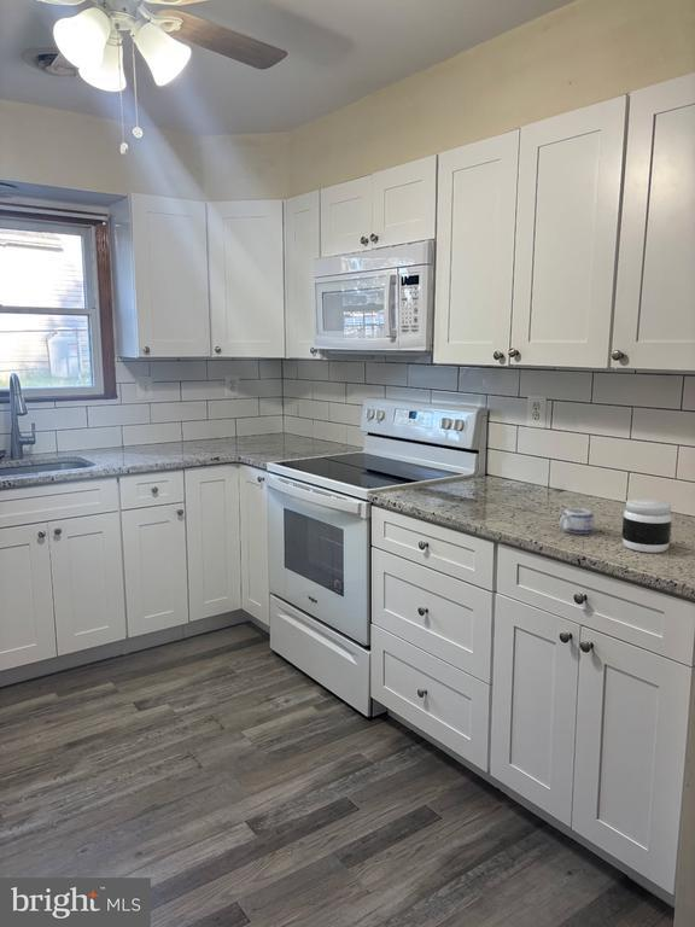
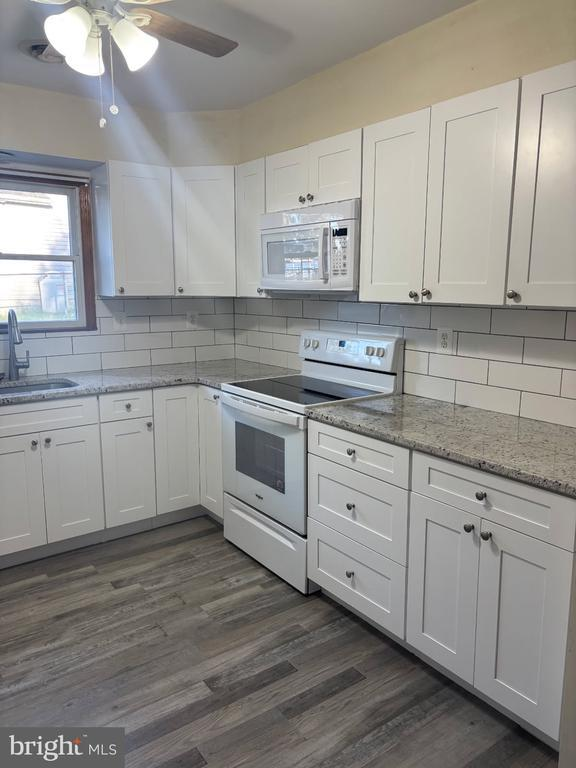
- jar [620,497,673,554]
- mug [557,507,595,535]
